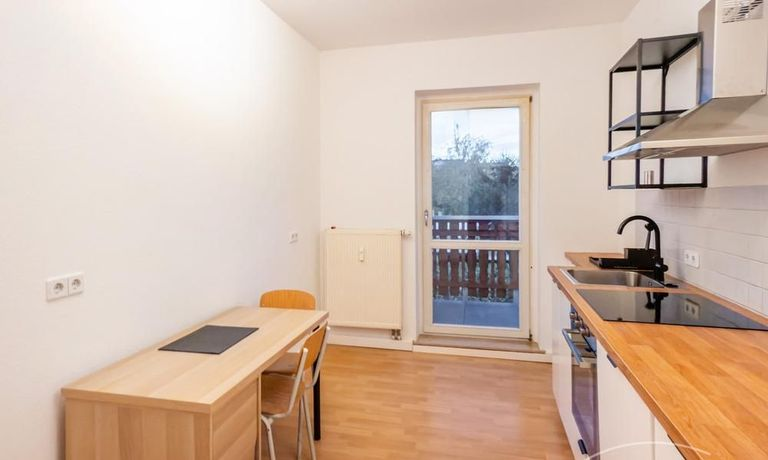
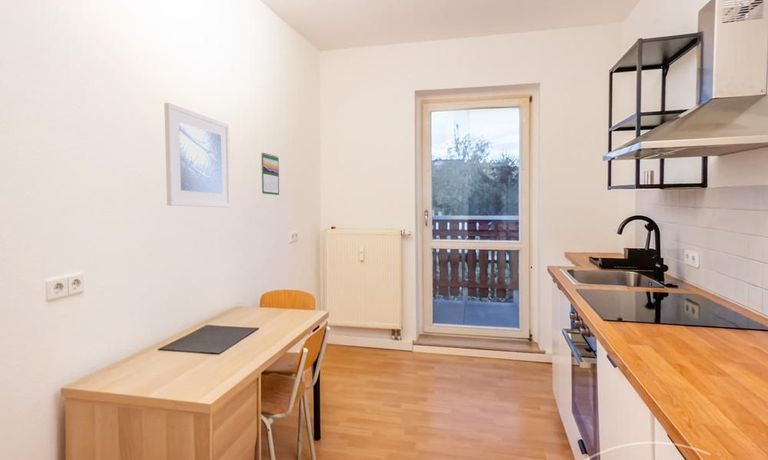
+ calendar [260,151,280,196]
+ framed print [163,102,232,208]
